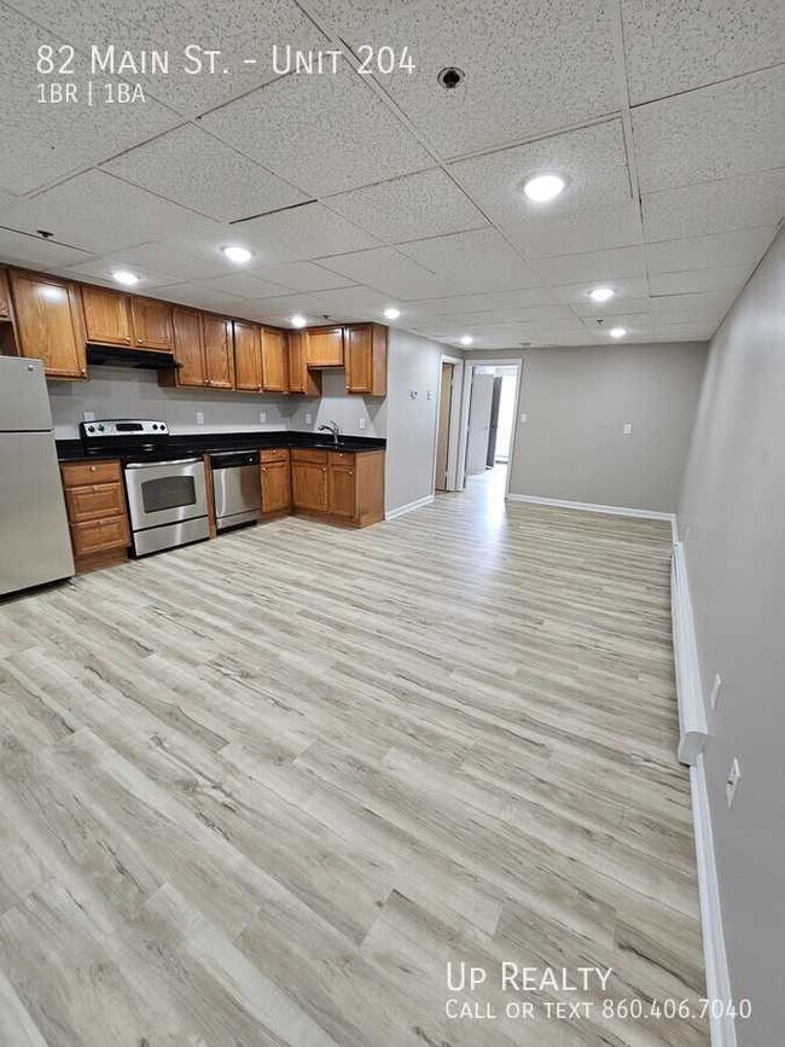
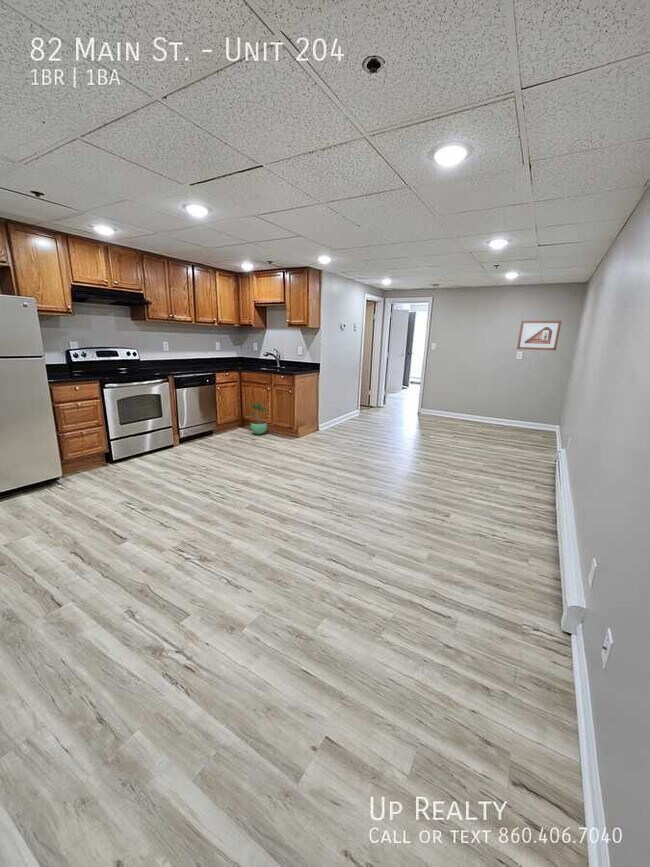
+ picture frame [516,320,562,351]
+ potted plant [248,402,268,435]
